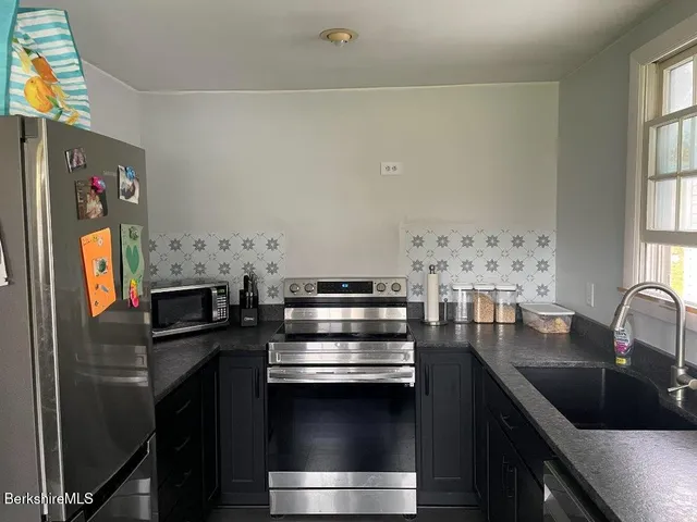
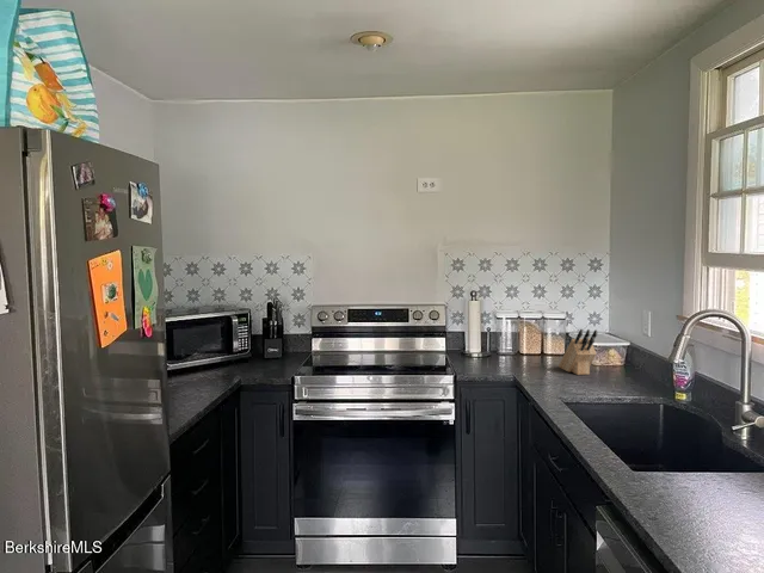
+ knife block [557,328,598,376]
